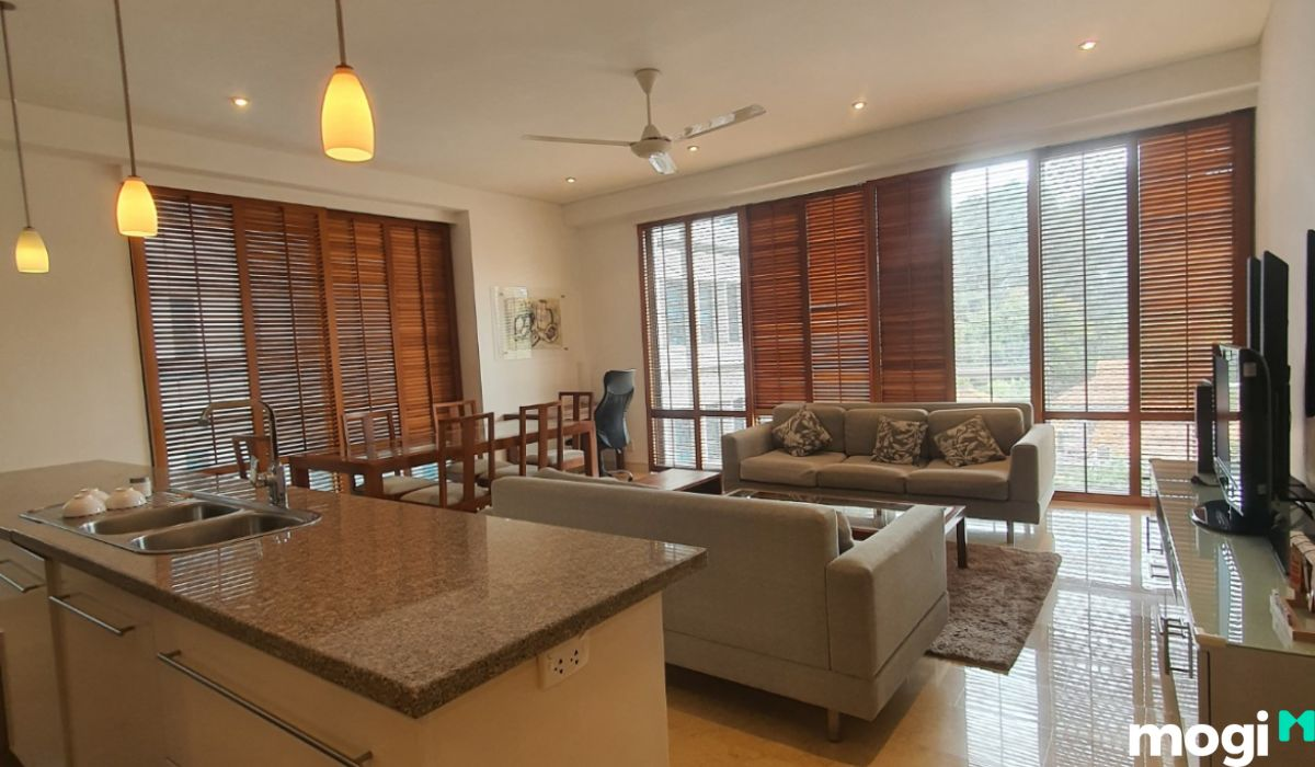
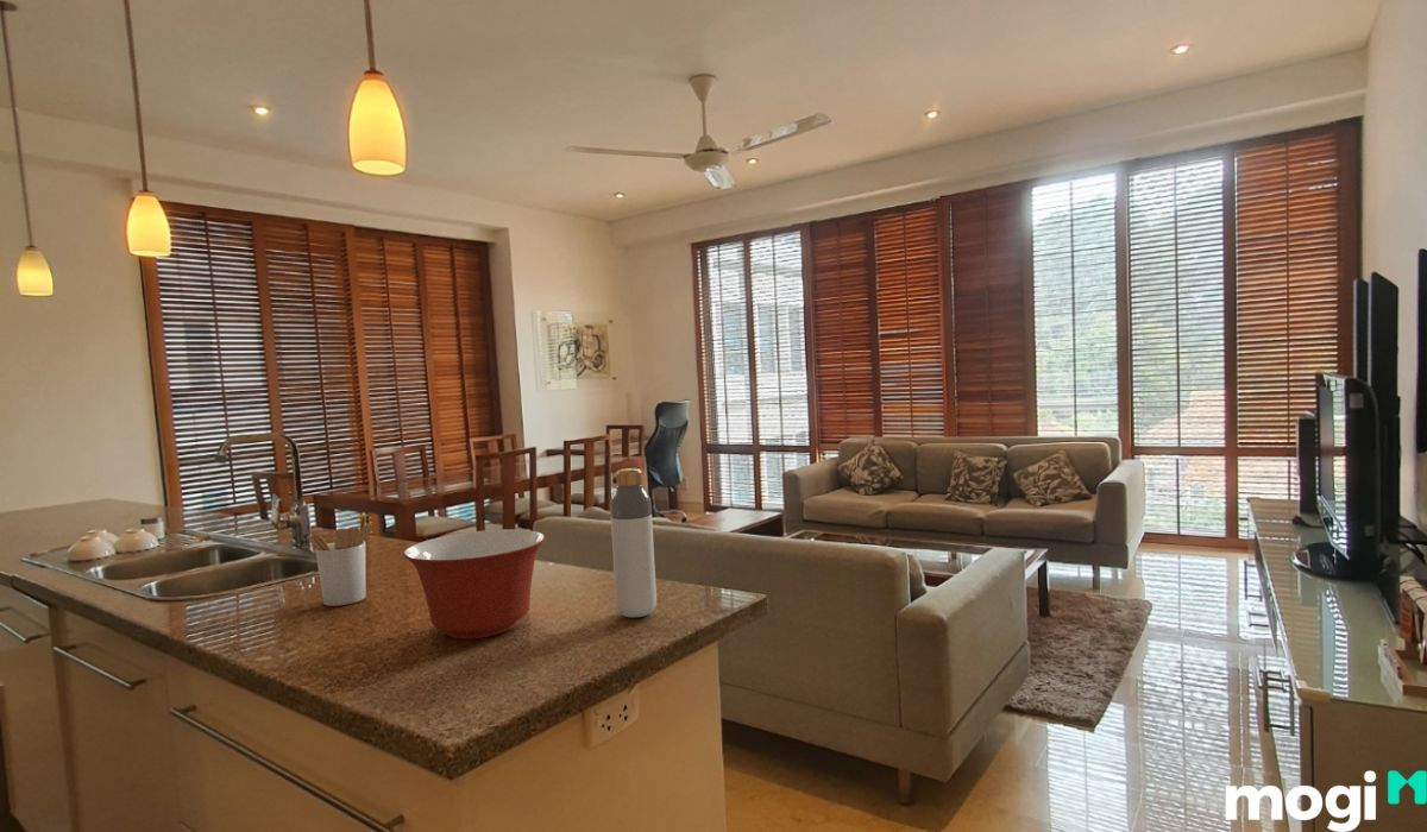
+ mixing bowl [403,528,547,641]
+ utensil holder [306,513,375,607]
+ bottle [609,467,658,618]
